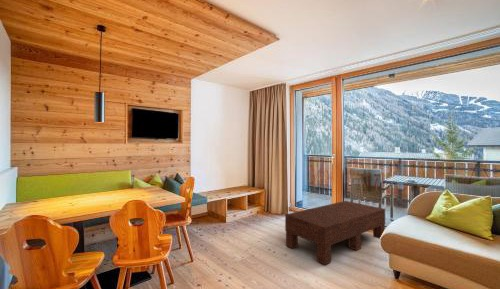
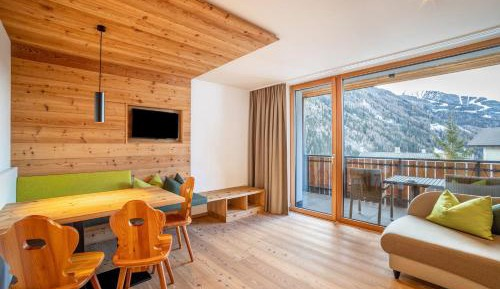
- coffee table [284,200,386,266]
